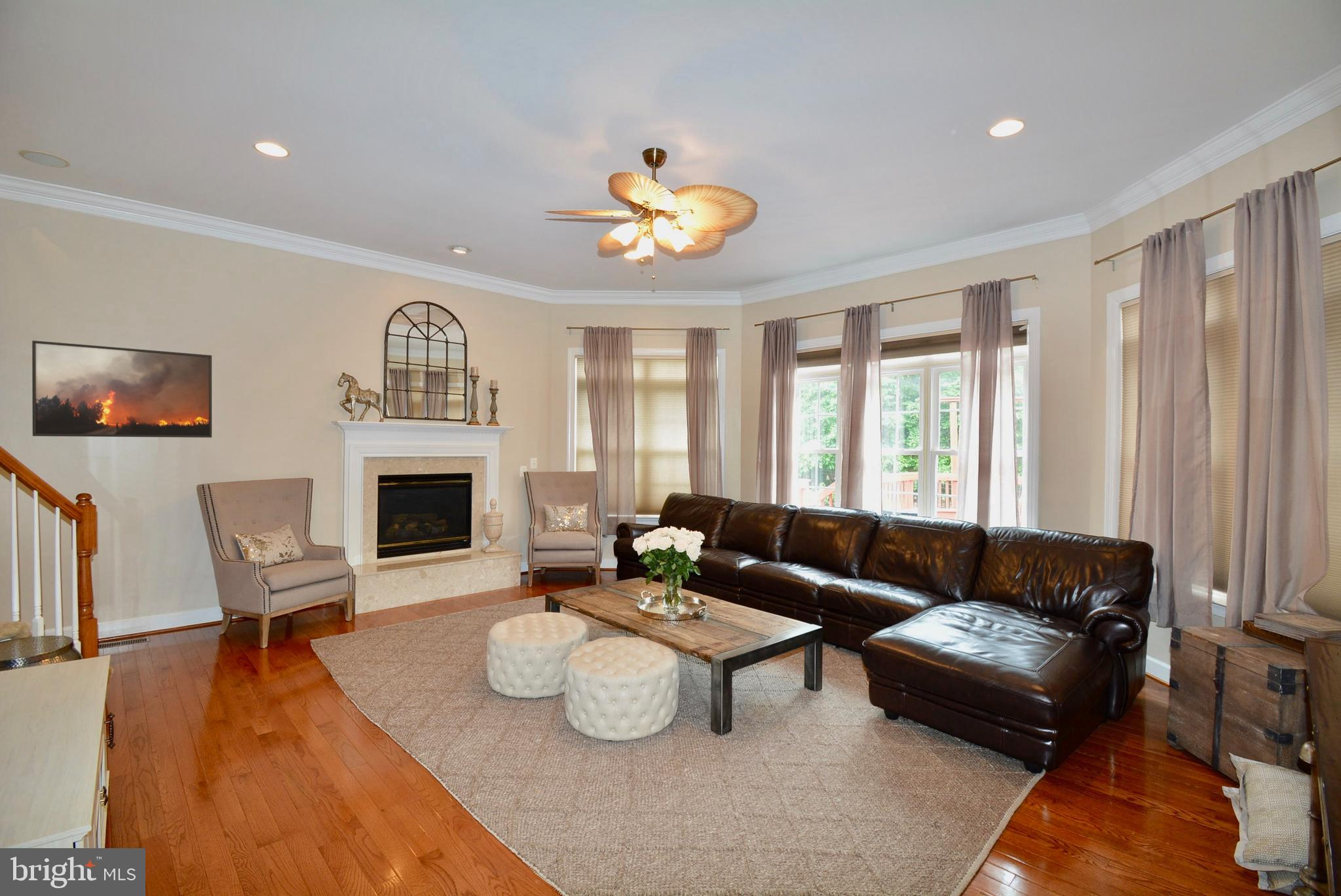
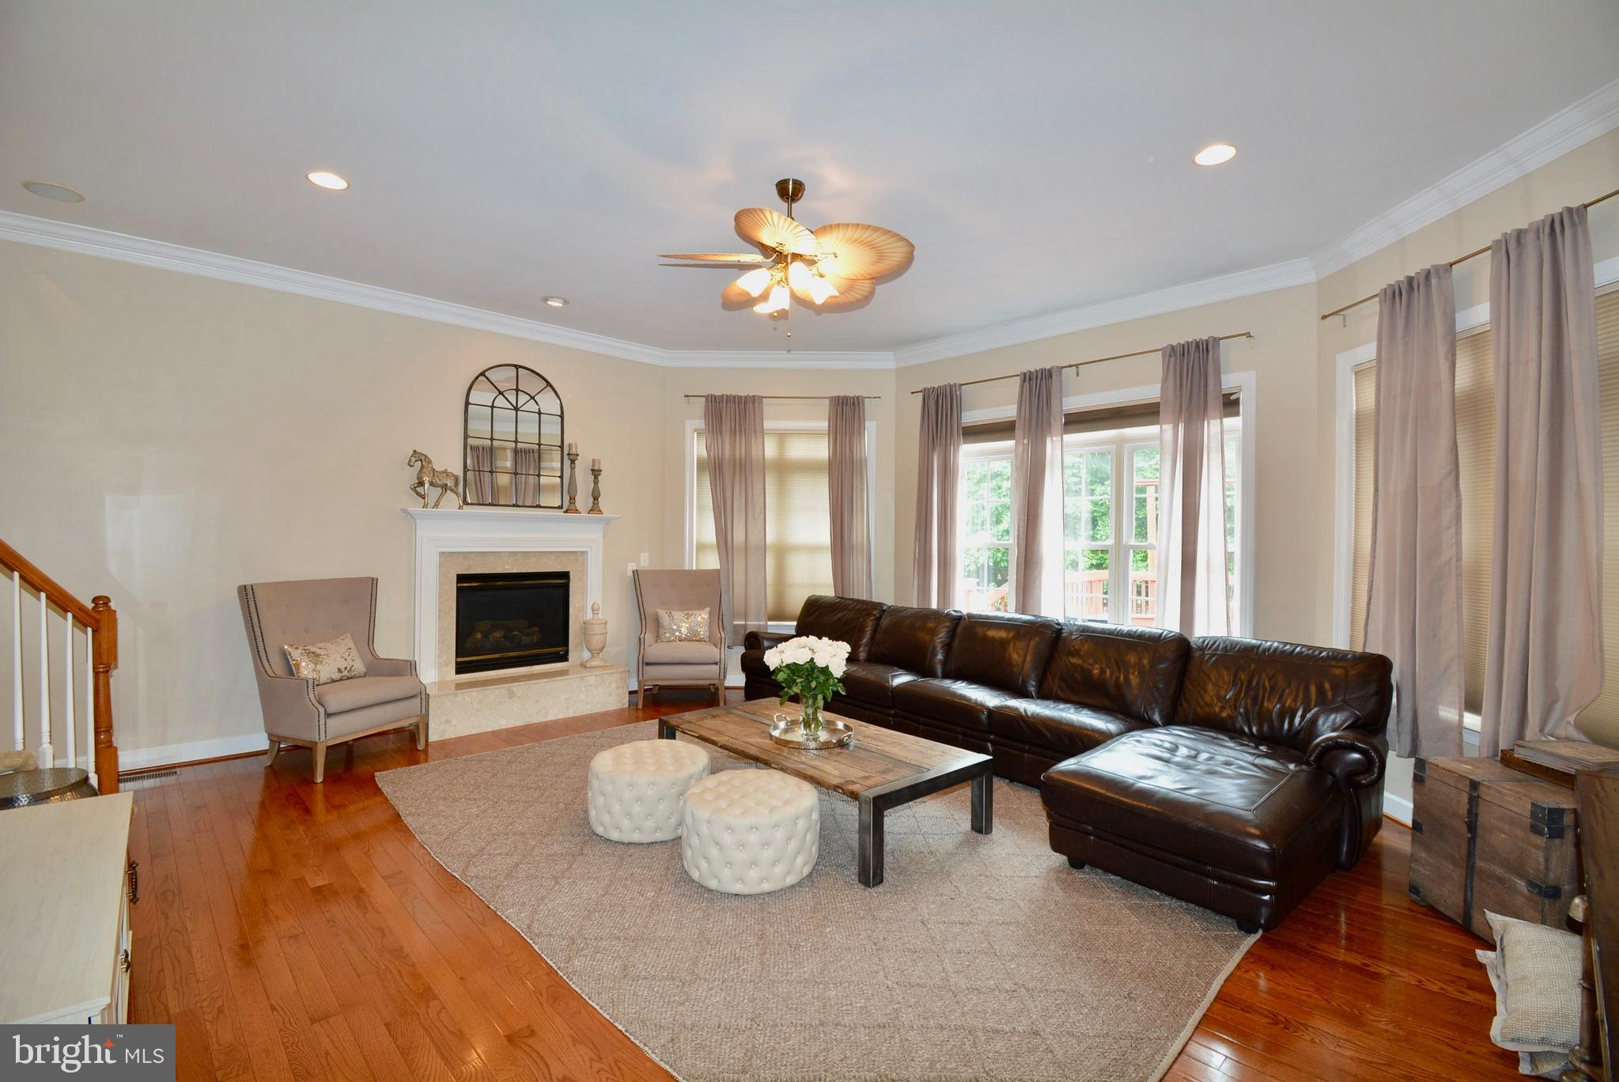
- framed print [31,340,212,438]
